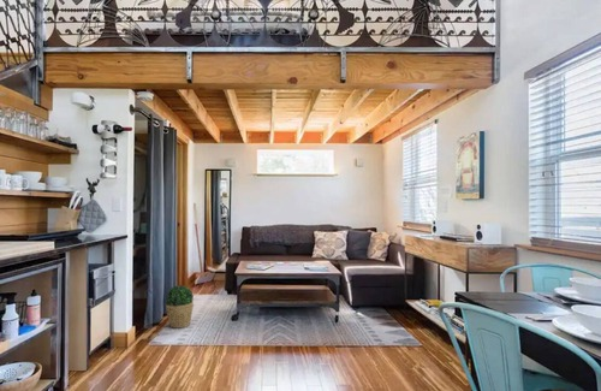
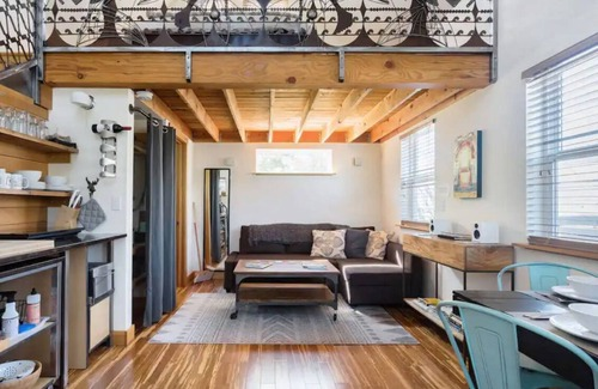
- potted plant [165,284,195,330]
